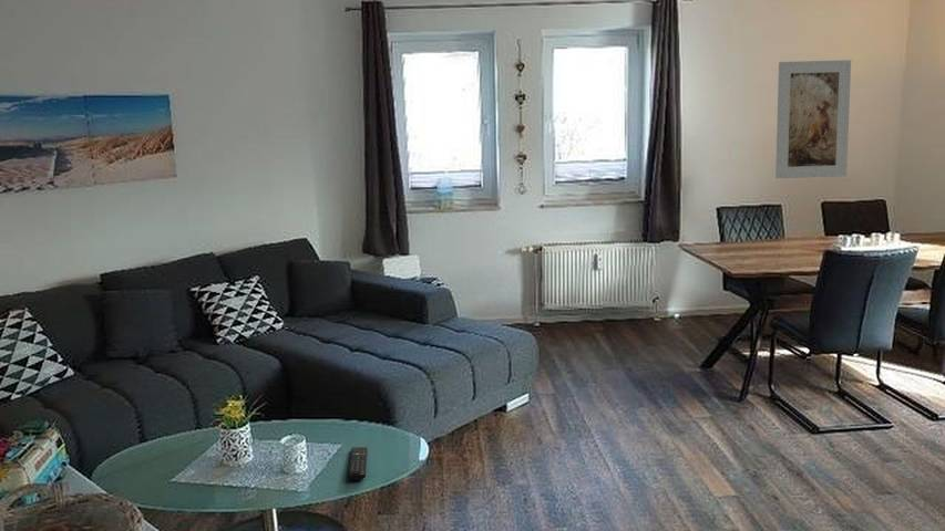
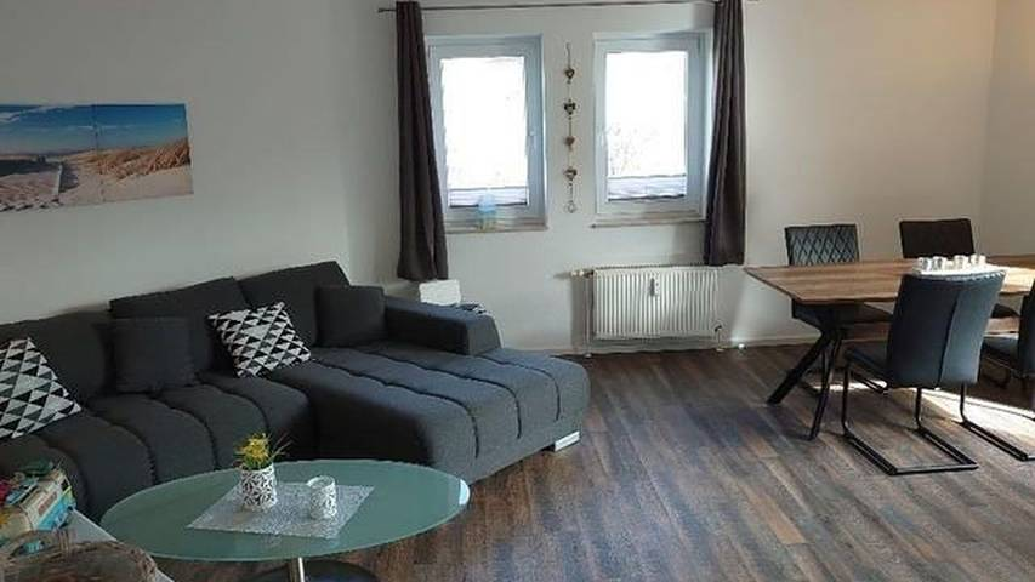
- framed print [774,59,852,179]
- remote control [347,446,369,481]
